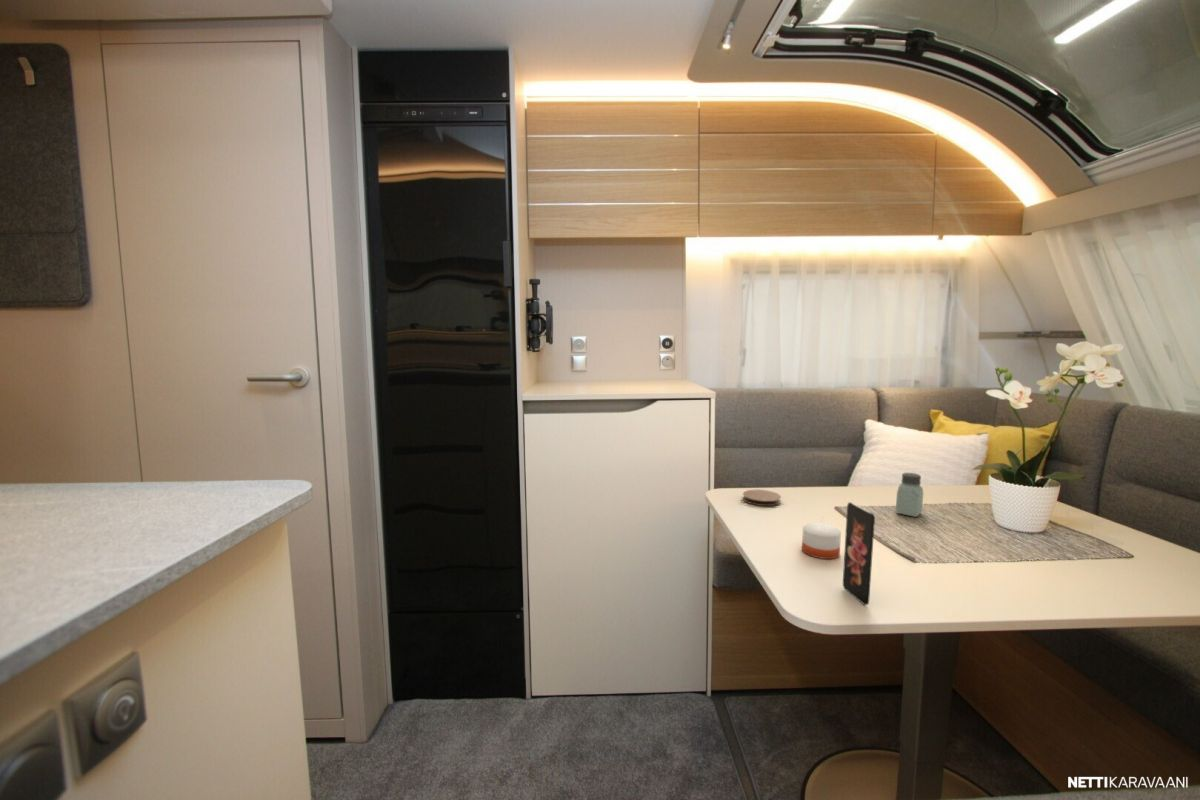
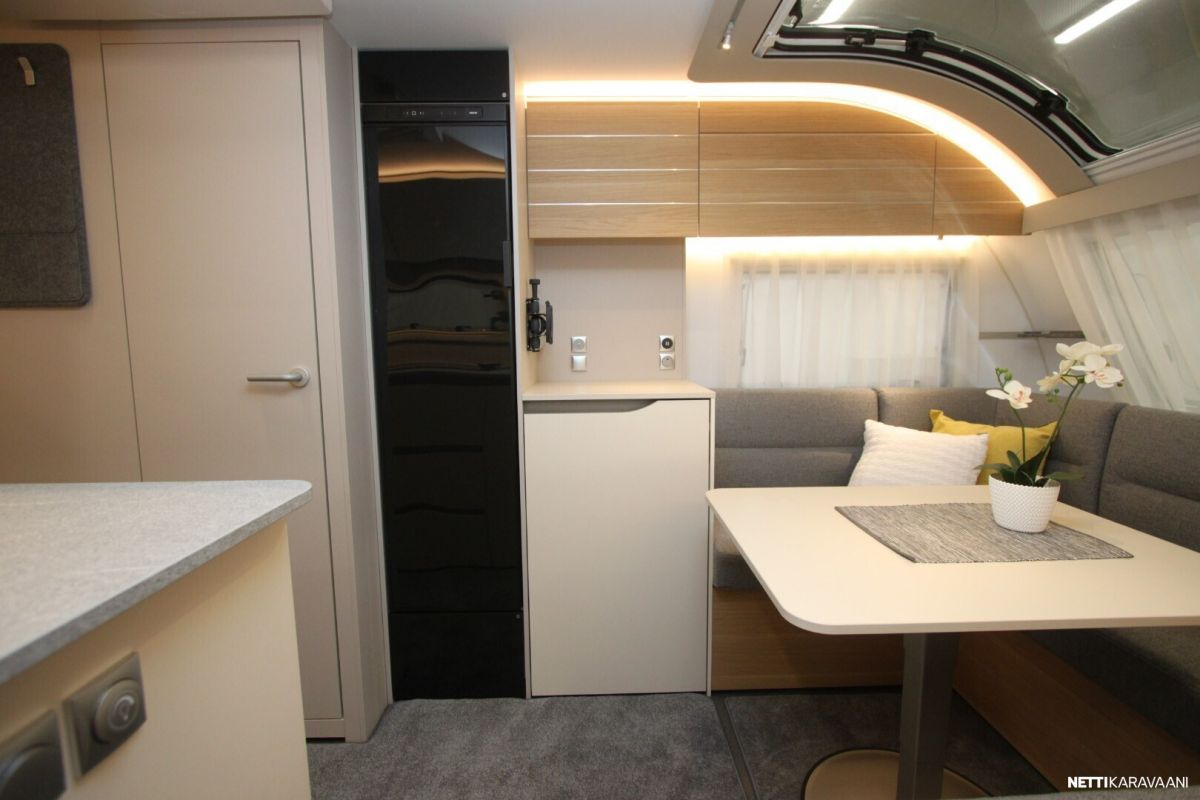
- smartphone [842,501,876,606]
- saltshaker [895,472,924,518]
- coaster [742,489,782,507]
- candle [801,517,842,560]
